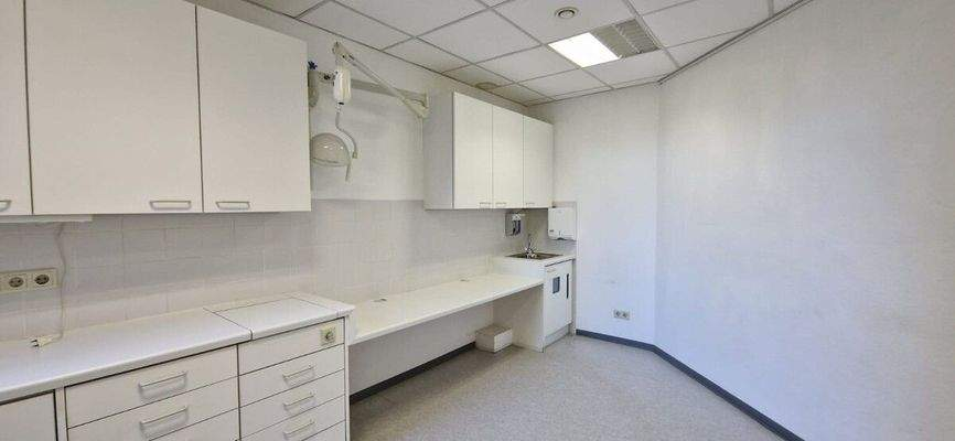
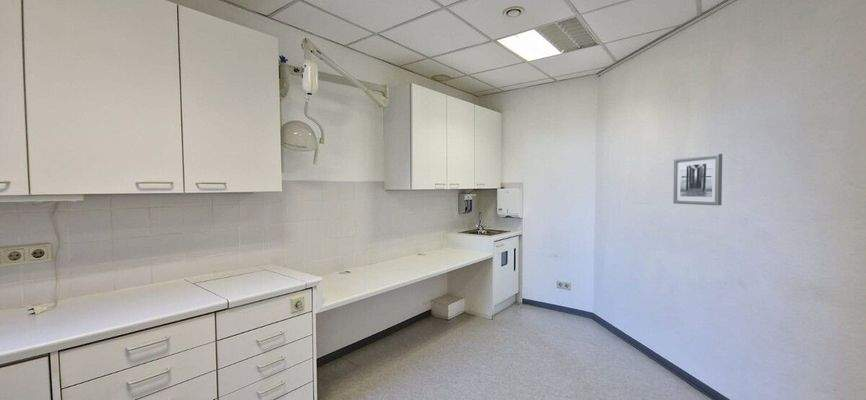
+ wall art [672,153,723,206]
